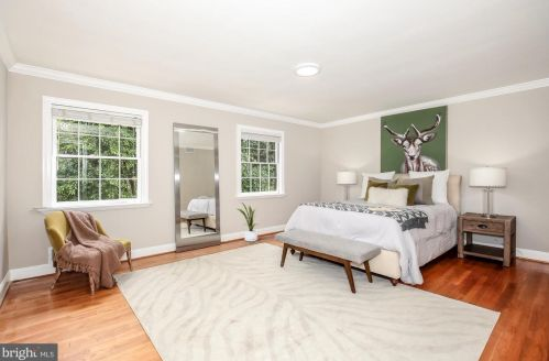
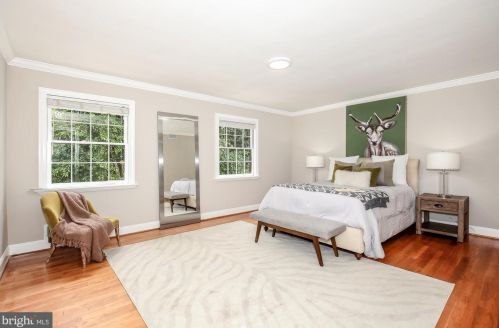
- house plant [237,201,259,242]
